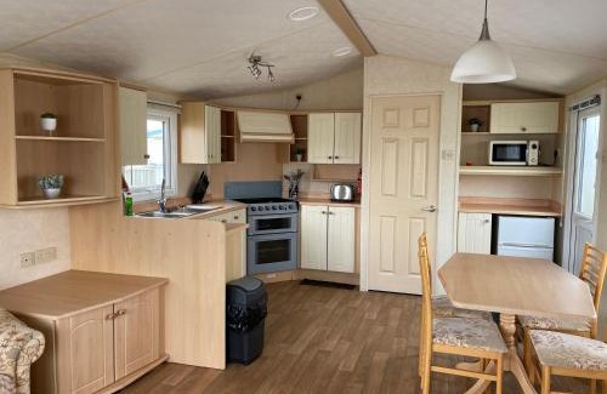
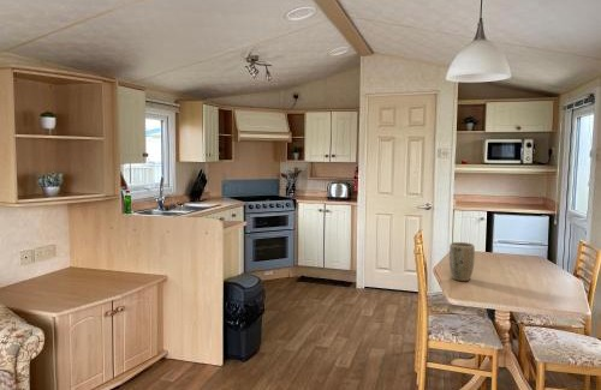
+ plant pot [448,241,476,282]
